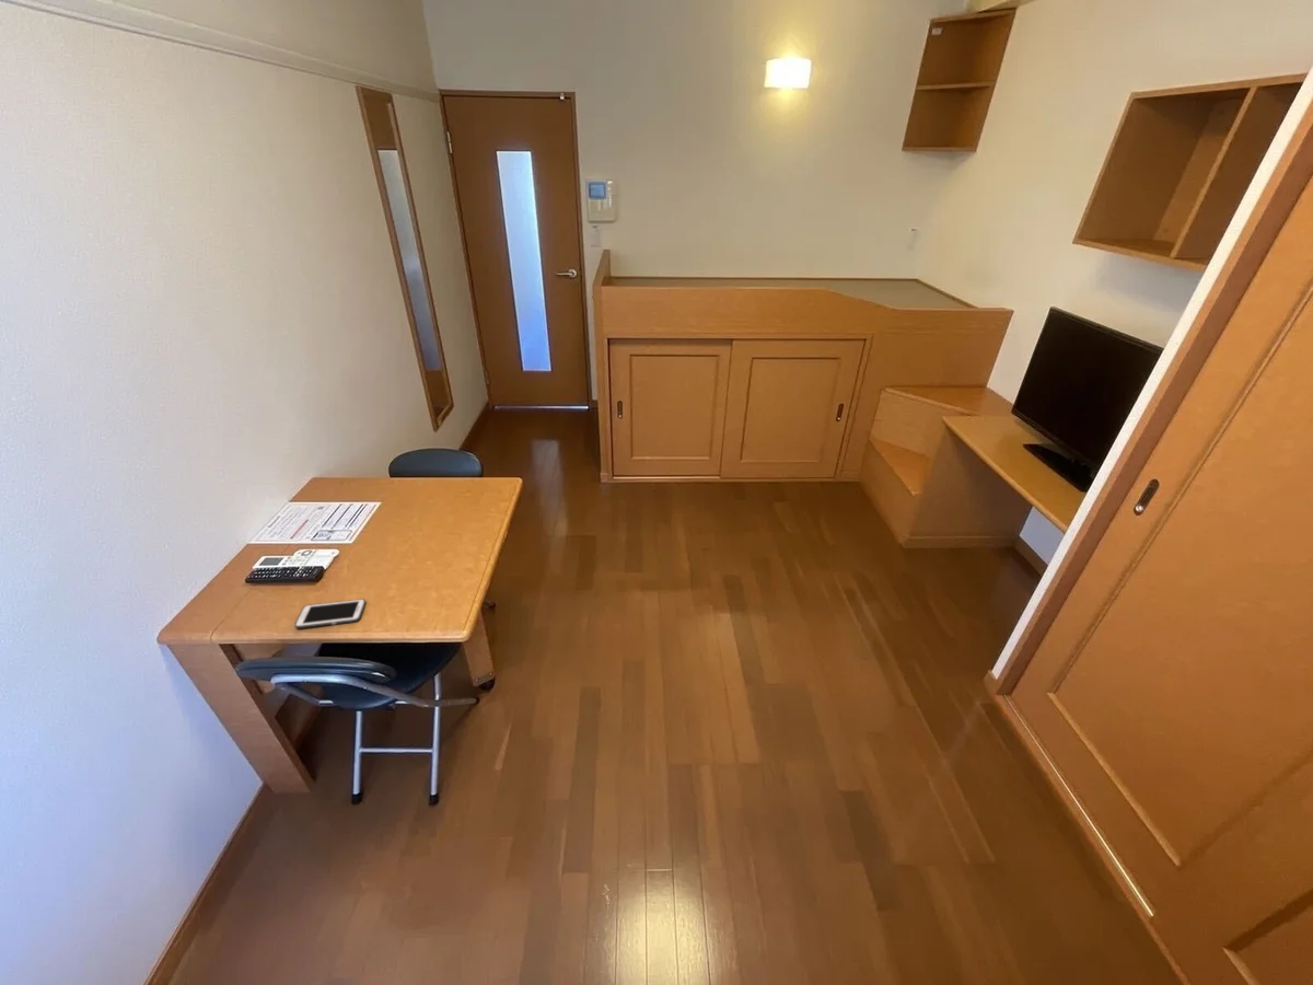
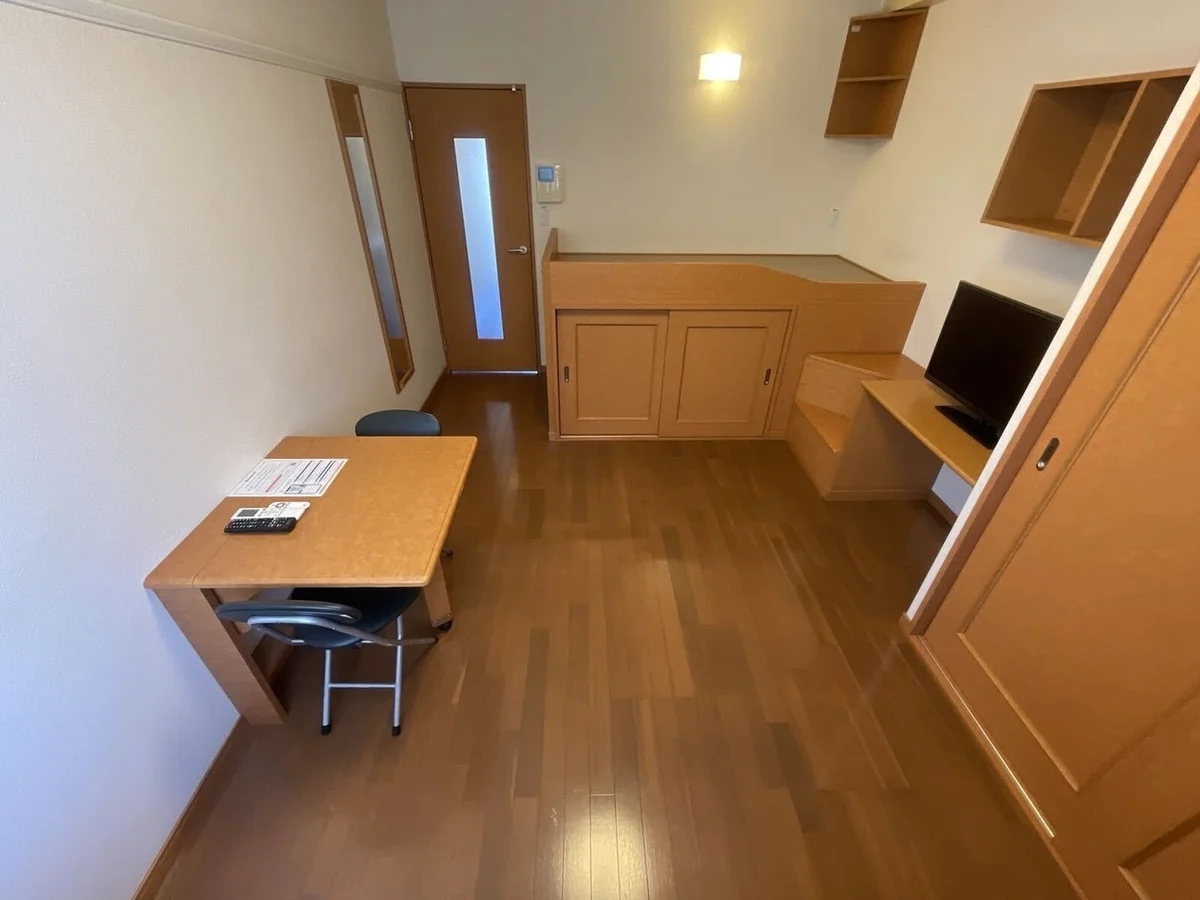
- cell phone [293,598,367,629]
